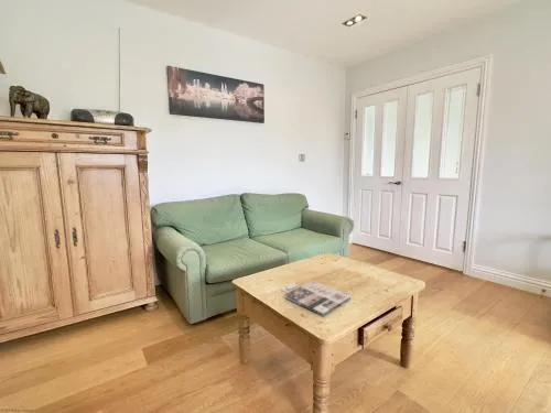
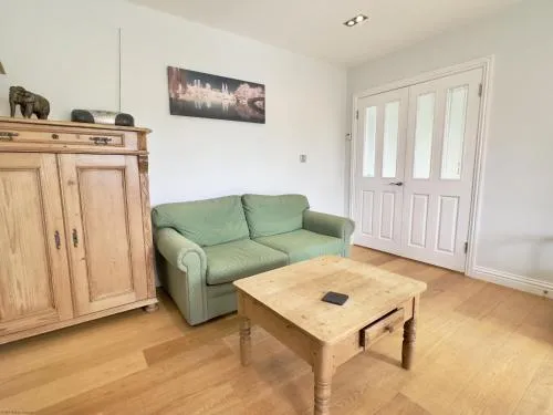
- magazine [280,280,352,317]
